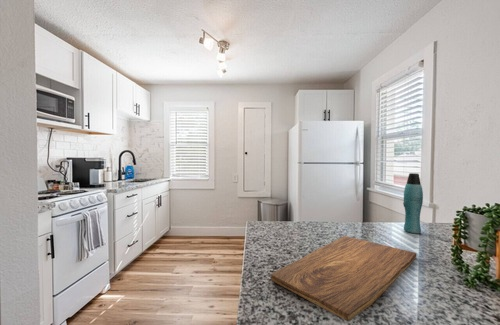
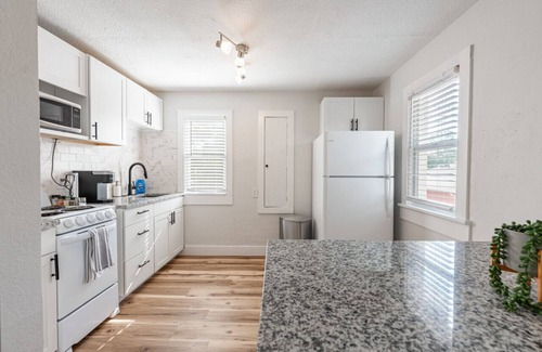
- bottle [402,172,424,234]
- cutting board [270,235,417,322]
